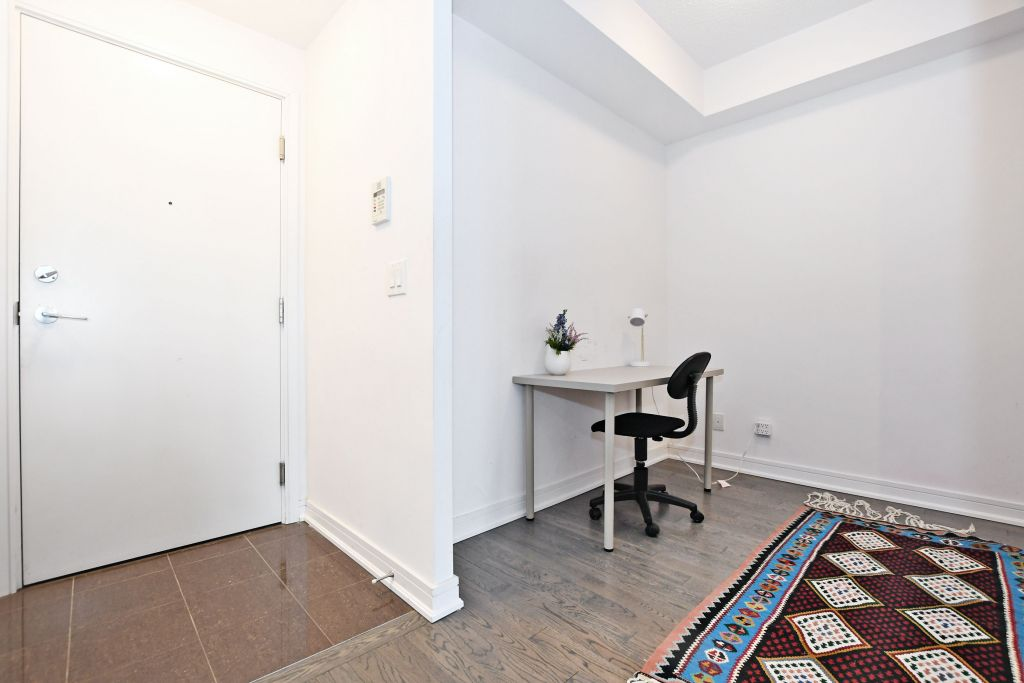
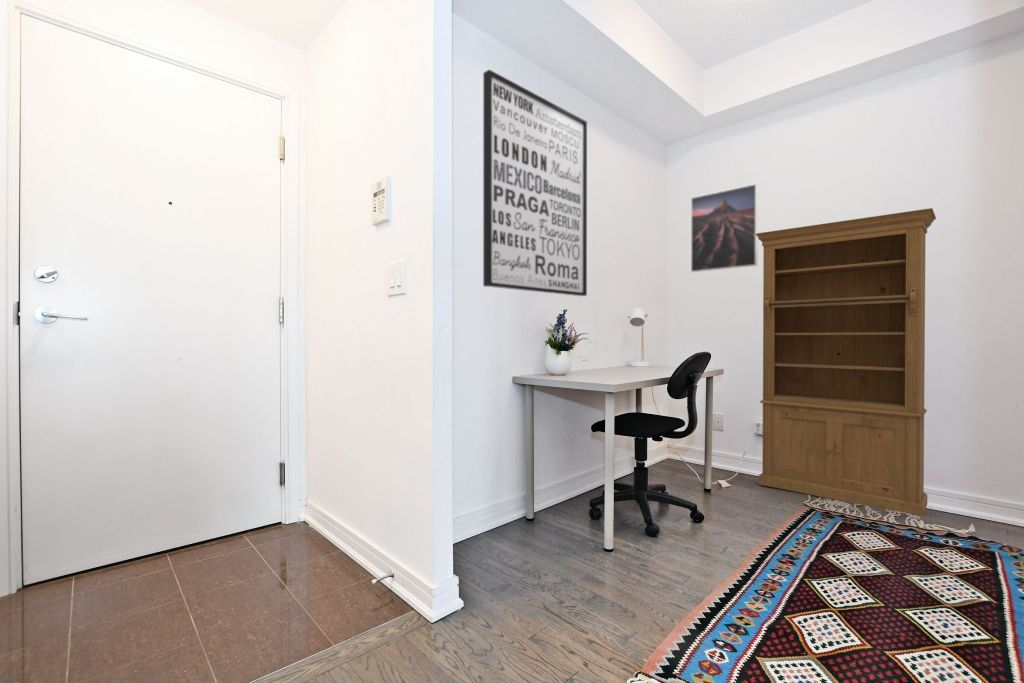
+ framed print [690,183,759,273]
+ bookcase [754,207,937,517]
+ wall art [482,69,588,297]
